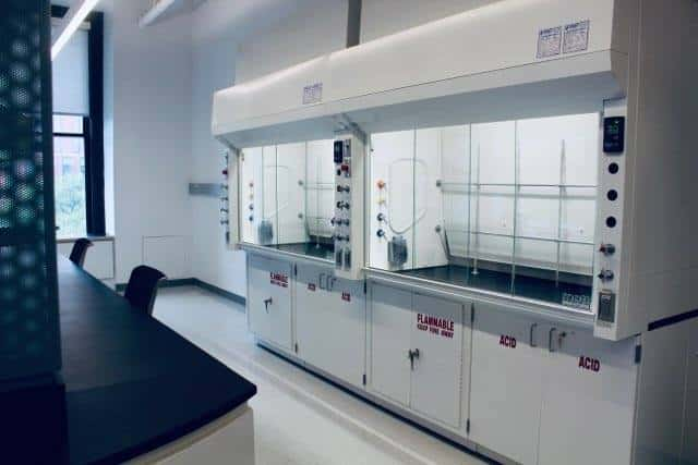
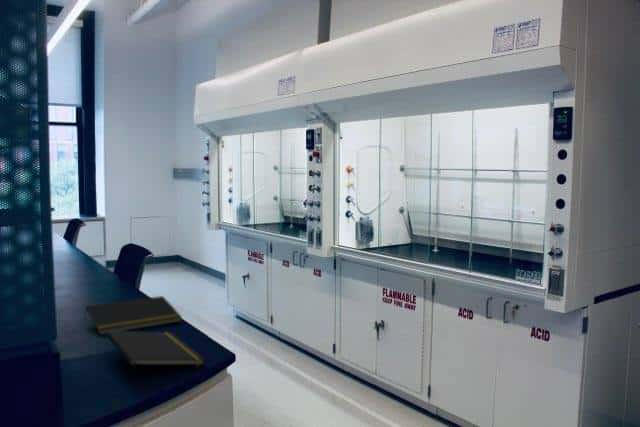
+ notepad [83,295,183,336]
+ notepad [105,330,206,382]
